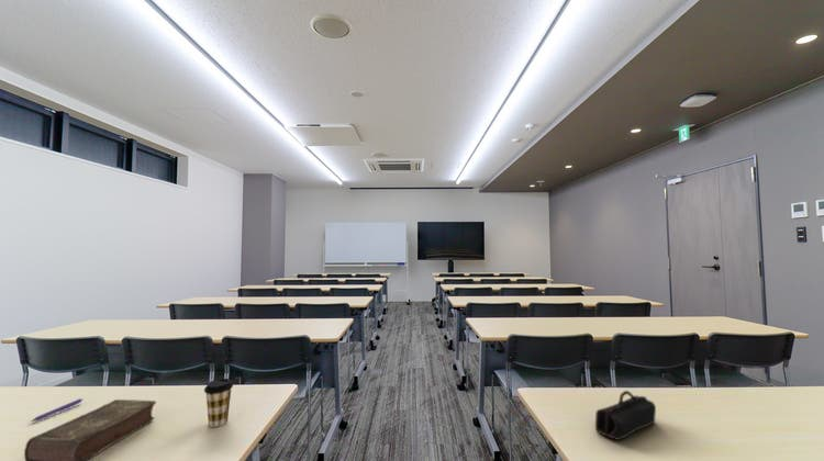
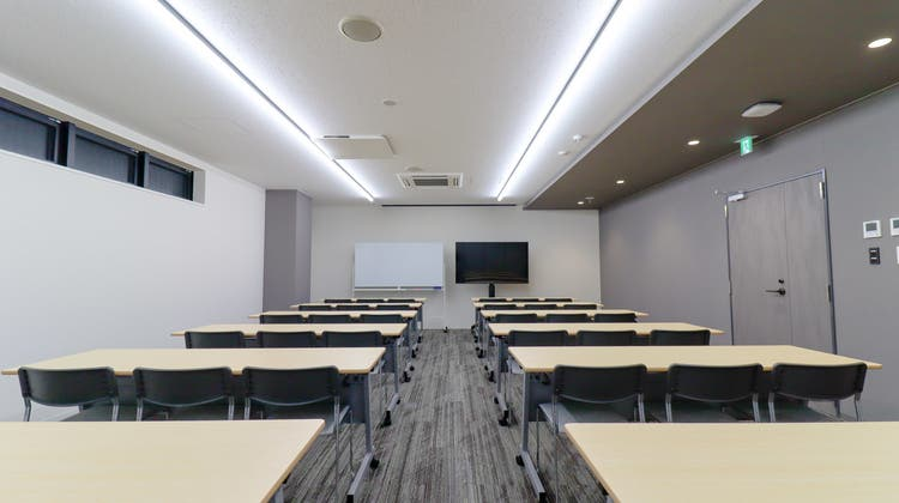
- pencil case [594,390,657,441]
- coffee cup [203,378,234,428]
- book [23,398,157,461]
- pen [30,397,85,423]
